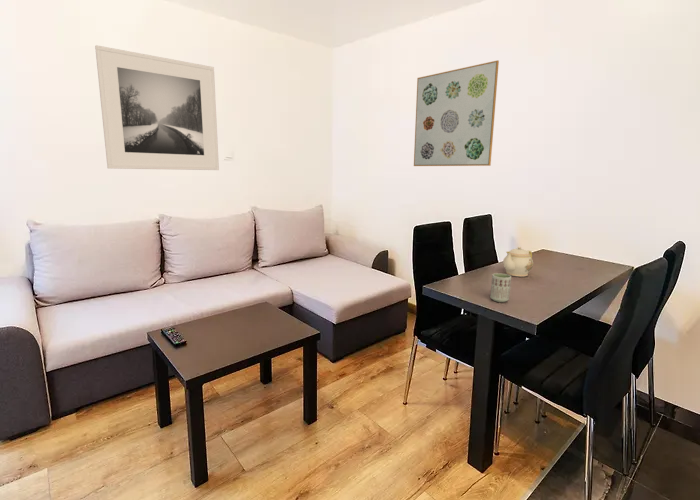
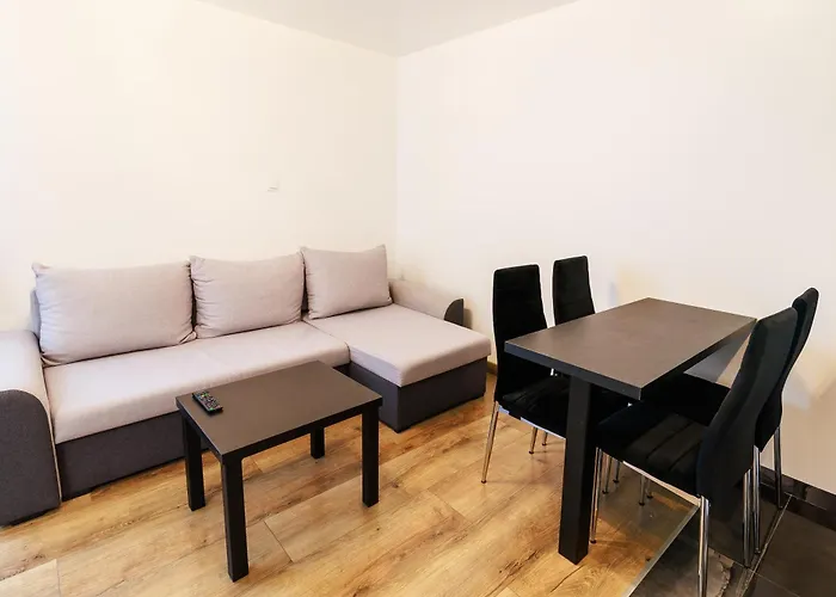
- wall art [413,60,500,167]
- cup [489,272,512,303]
- teapot [502,246,534,278]
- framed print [94,44,220,171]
